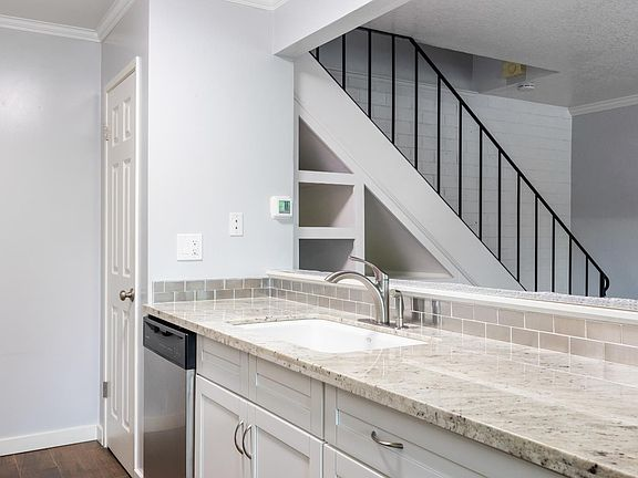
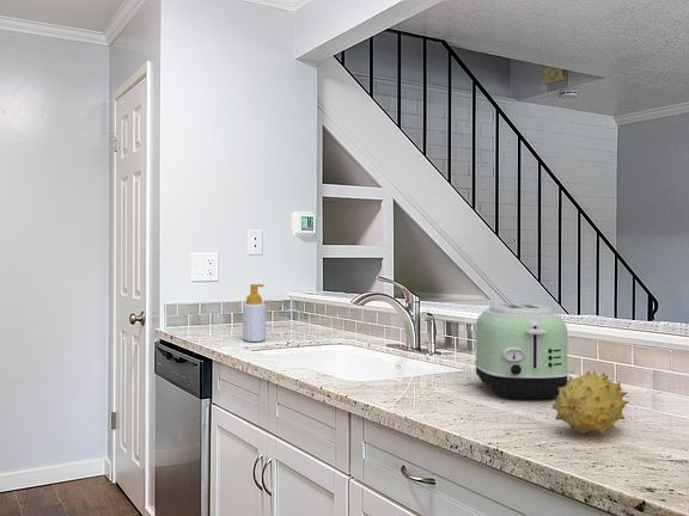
+ soap bottle [242,283,267,343]
+ toaster [474,302,571,400]
+ fruit [550,370,630,436]
